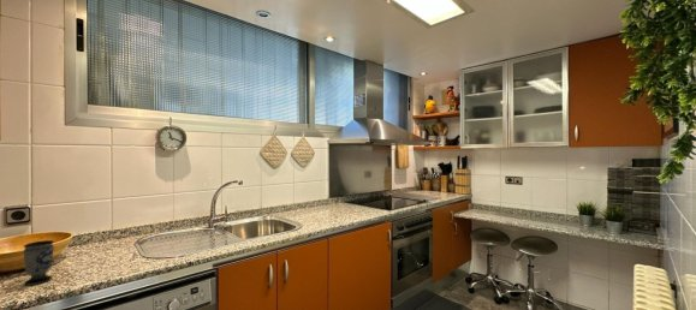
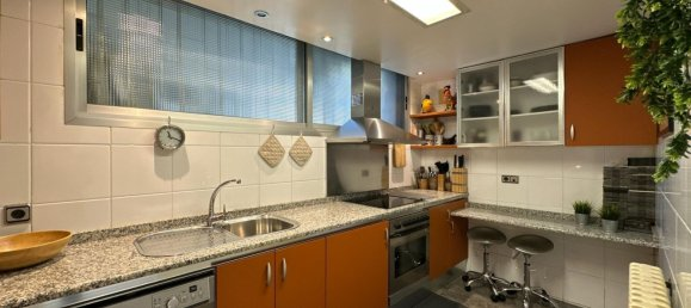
- cup [22,239,55,286]
